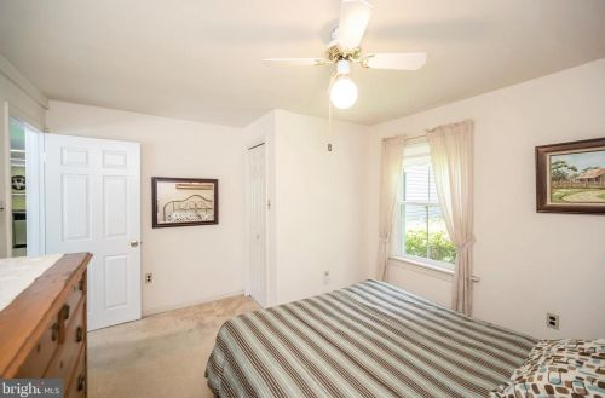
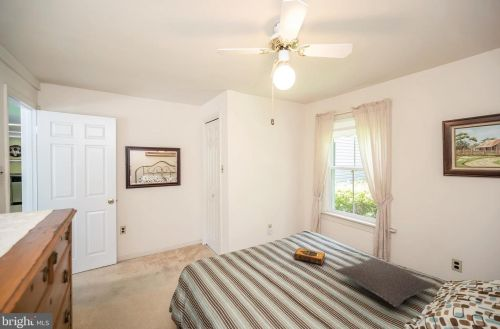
+ pillow [335,257,437,307]
+ hardback book [293,247,326,266]
